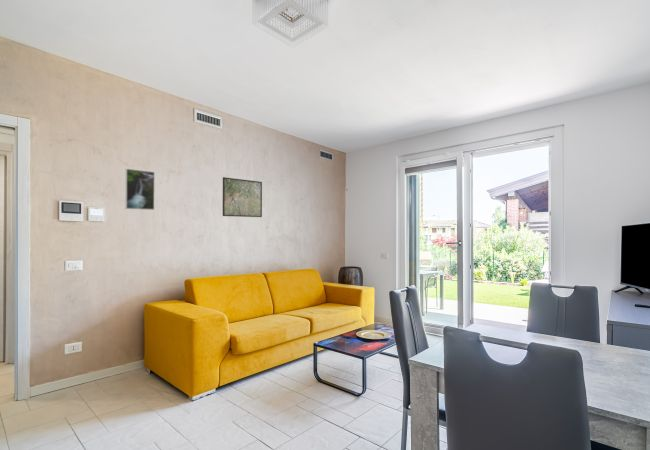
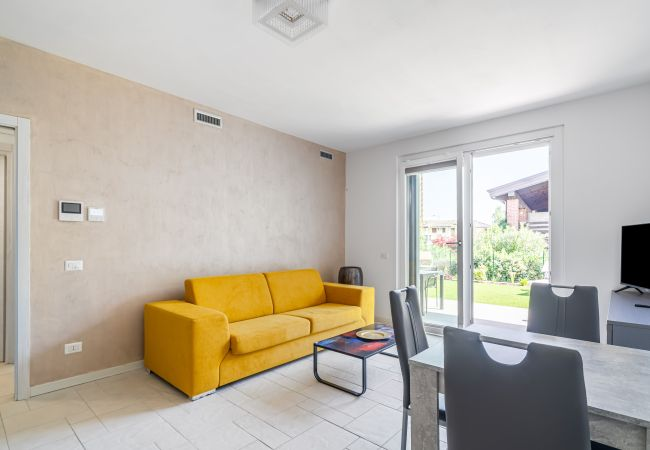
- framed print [124,168,156,211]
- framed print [222,176,263,218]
